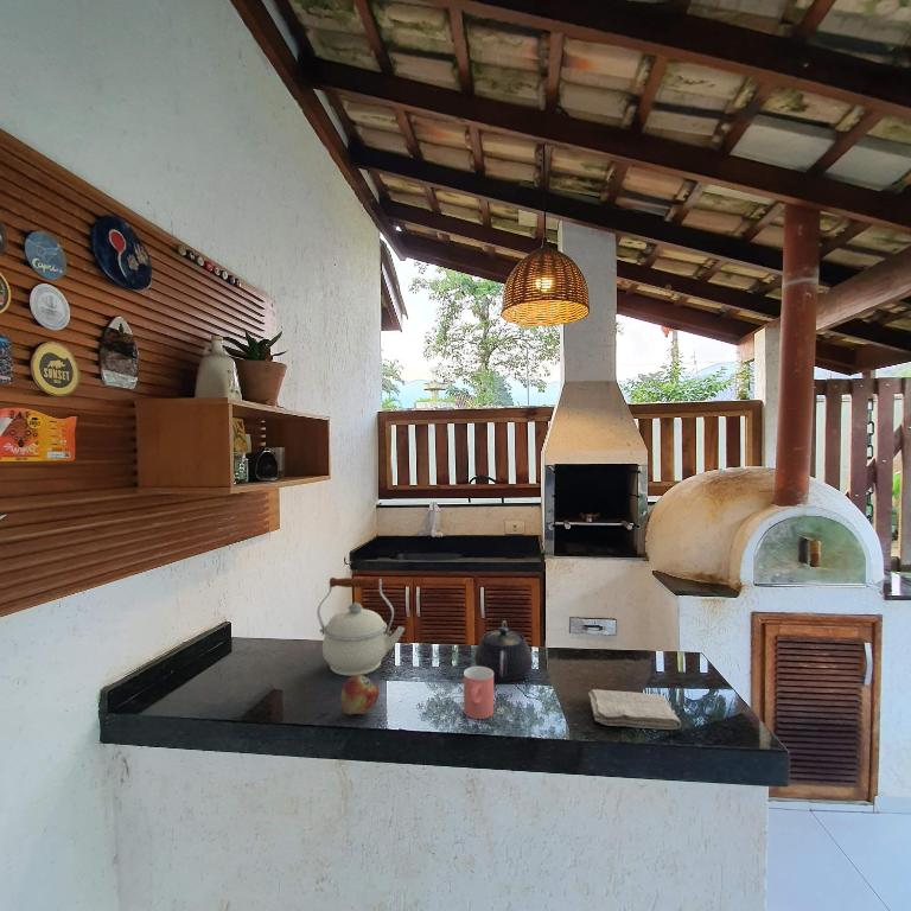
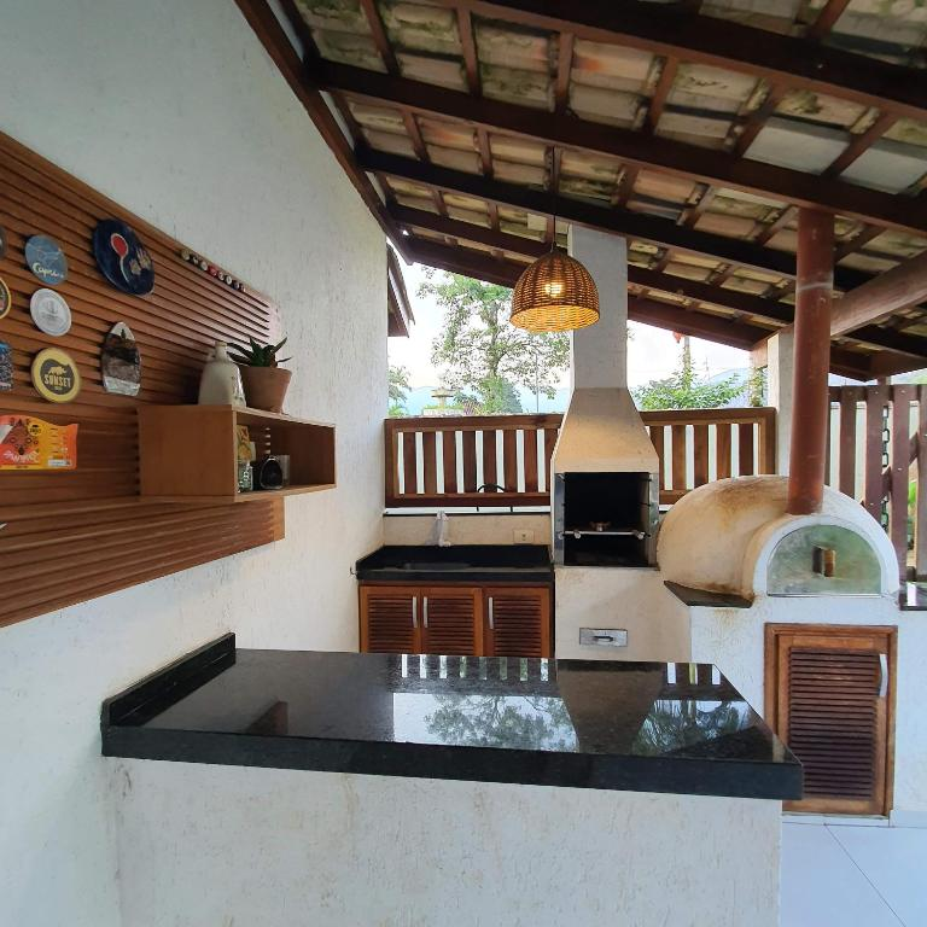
- kettle [316,576,406,677]
- teapot [473,619,534,683]
- washcloth [587,688,682,731]
- fruit [339,675,380,715]
- cup [463,665,495,720]
